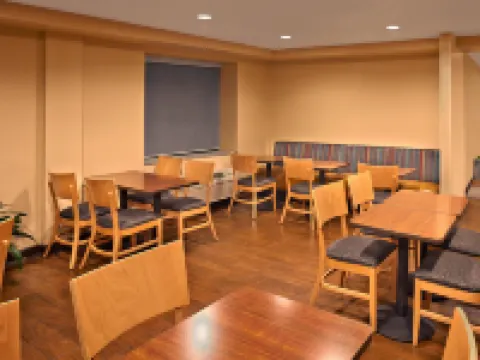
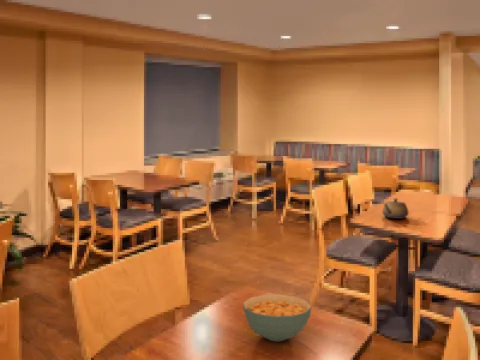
+ cereal bowl [242,293,312,342]
+ teapot [381,197,410,220]
